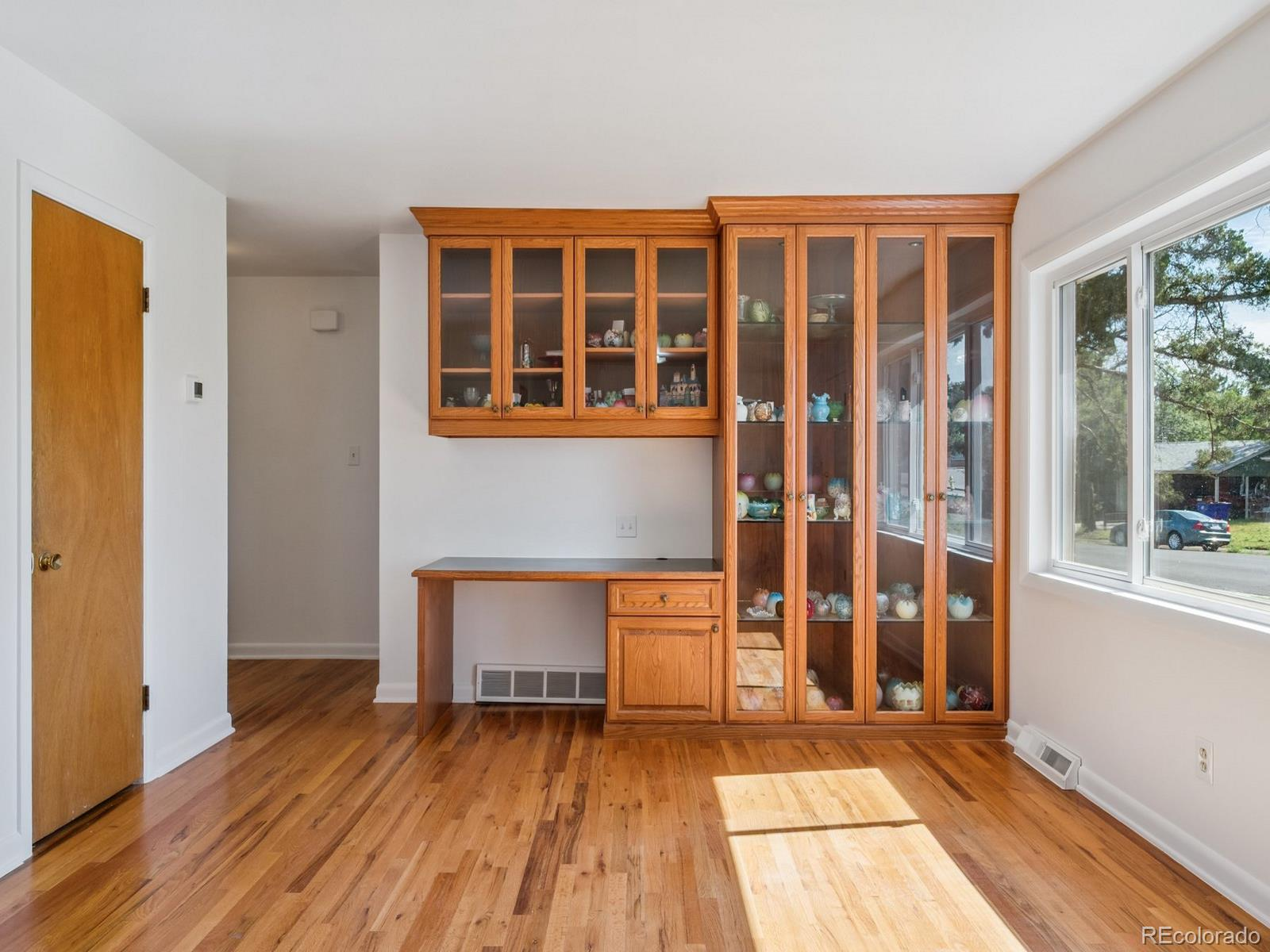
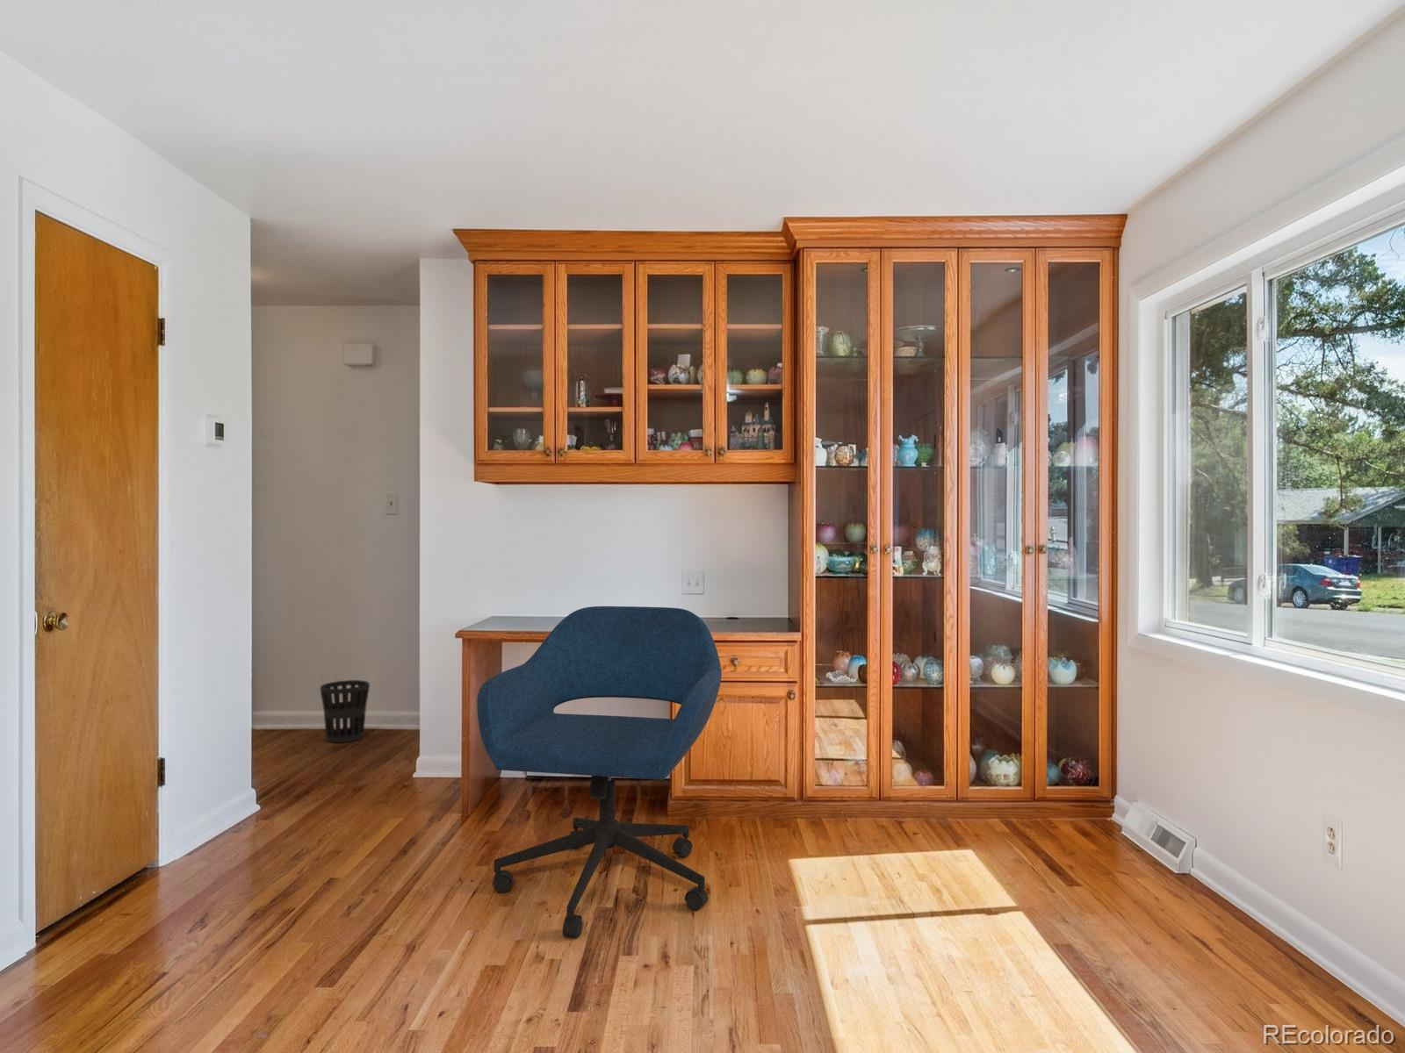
+ office chair [476,605,722,939]
+ wastebasket [320,679,371,743]
